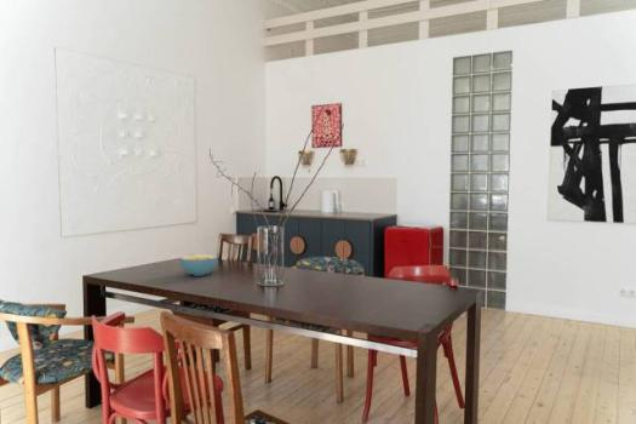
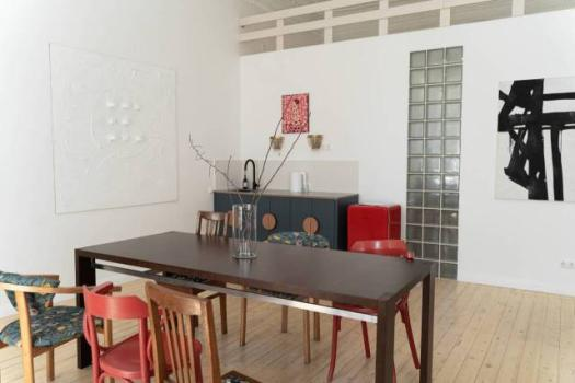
- cereal bowl [178,253,219,277]
